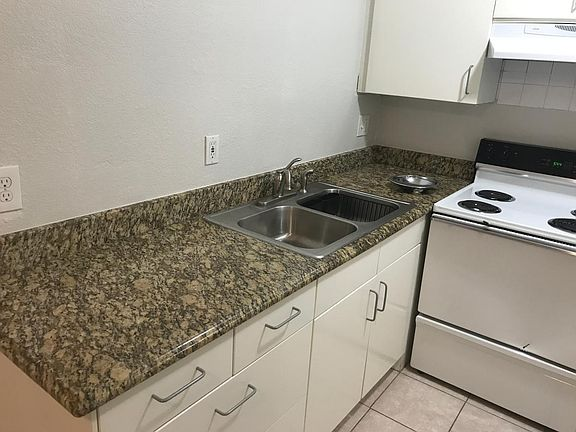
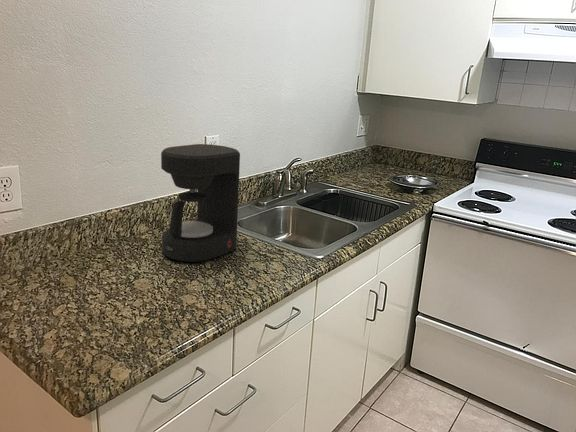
+ coffee maker [160,143,241,263]
